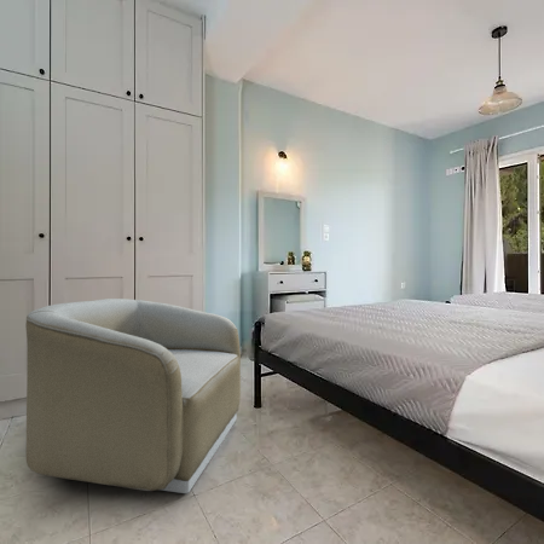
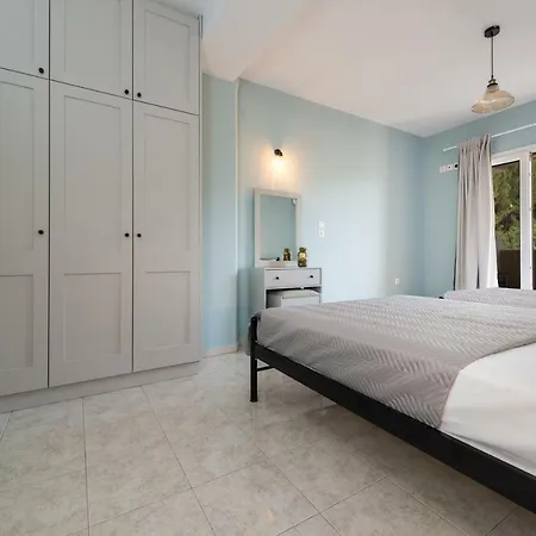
- armchair [24,297,242,494]
